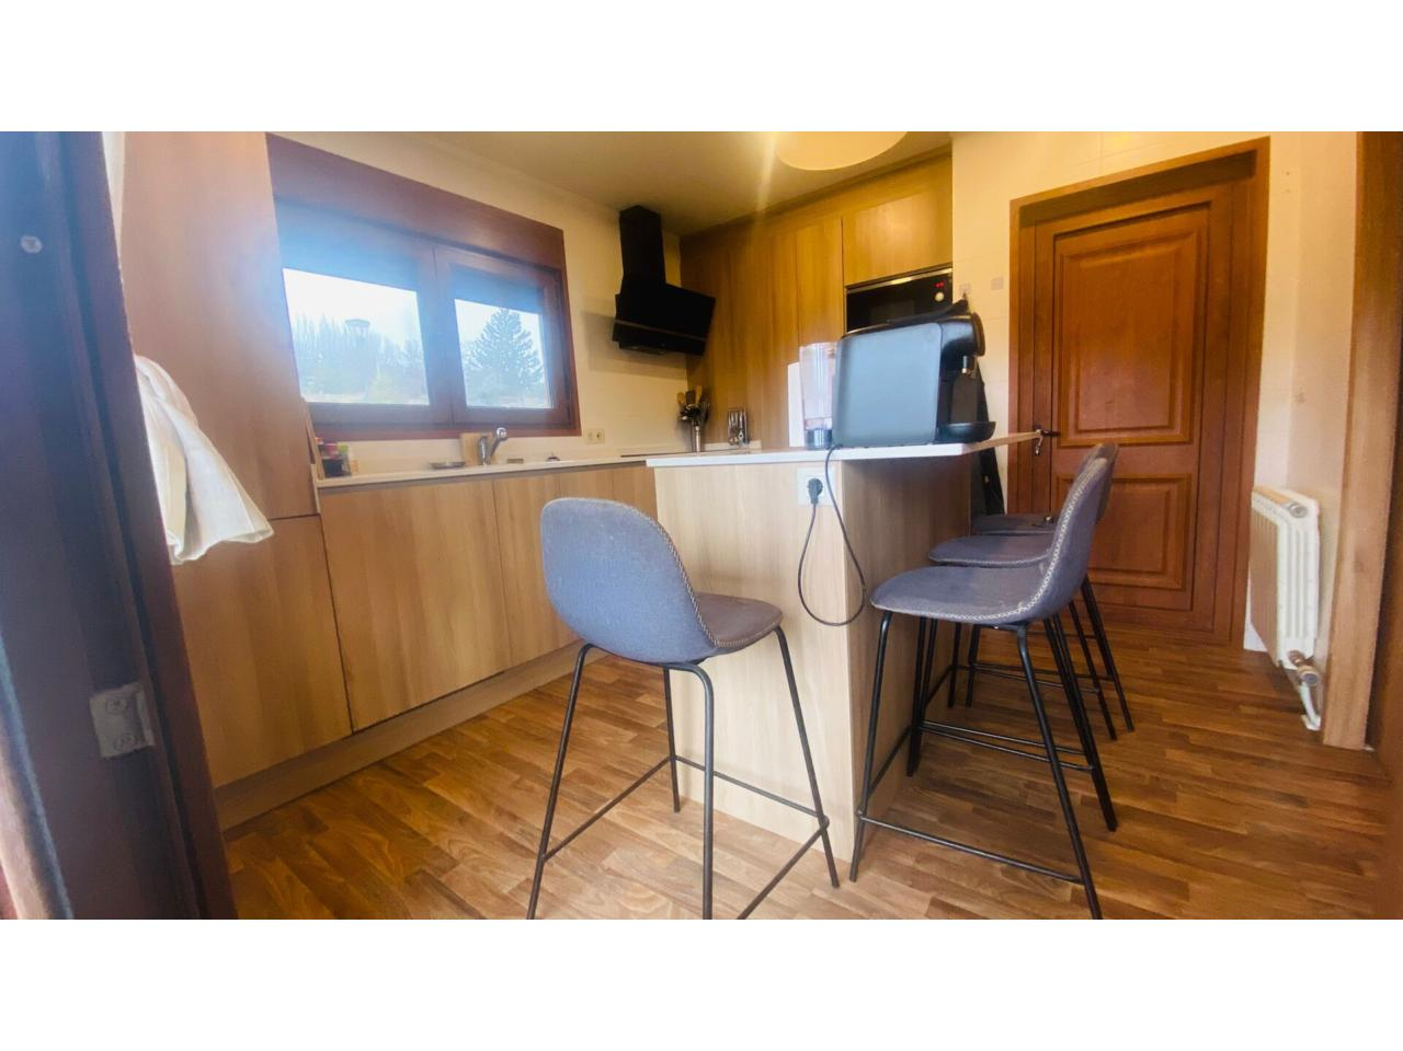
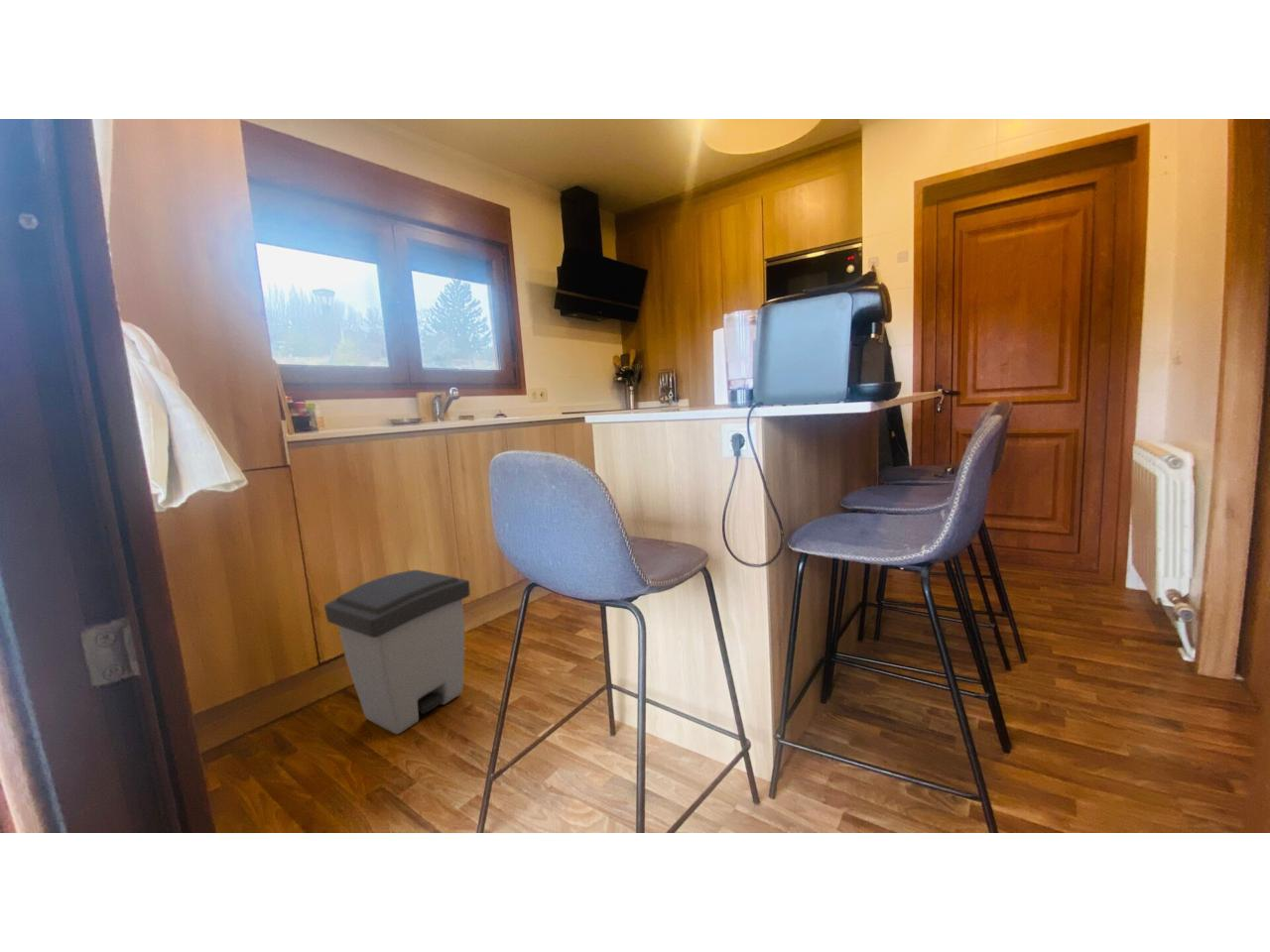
+ trash can [323,569,471,735]
